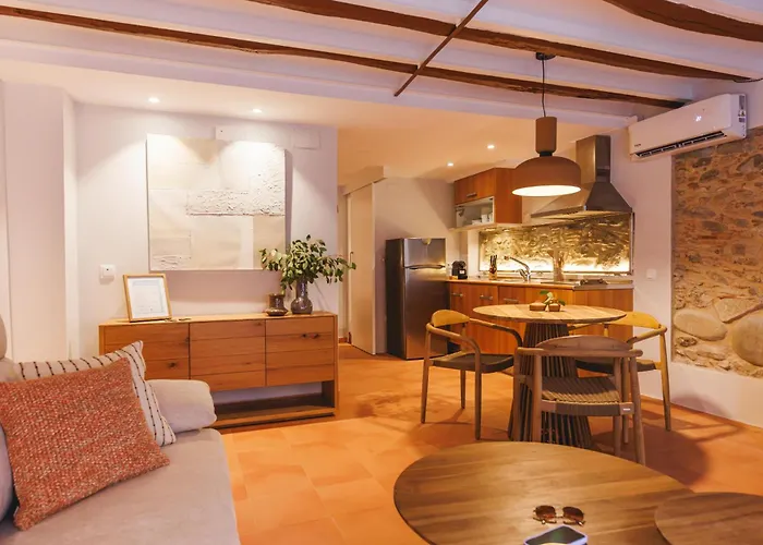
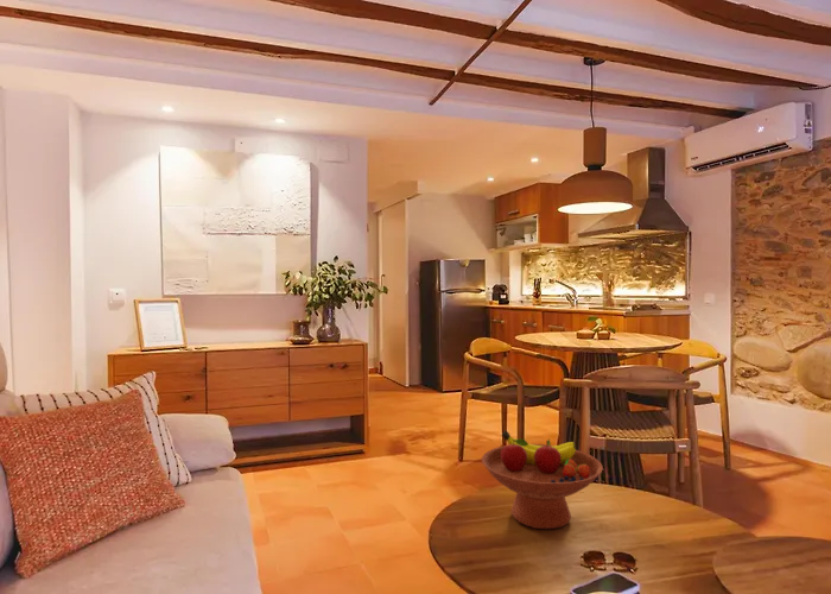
+ fruit bowl [481,429,604,530]
